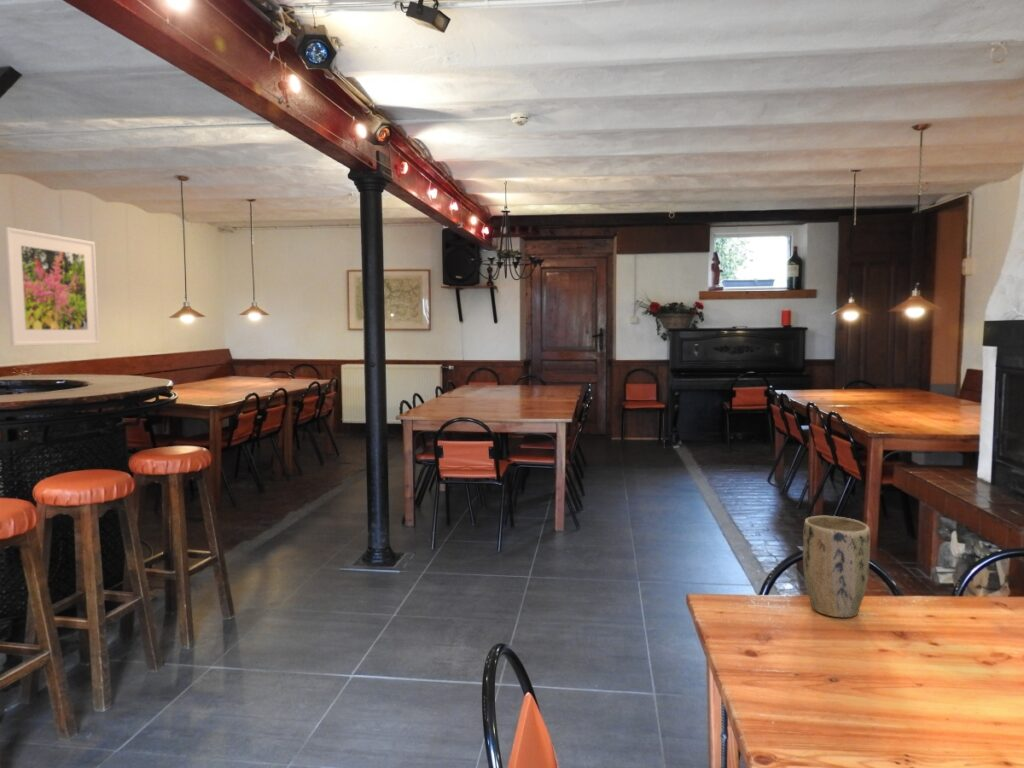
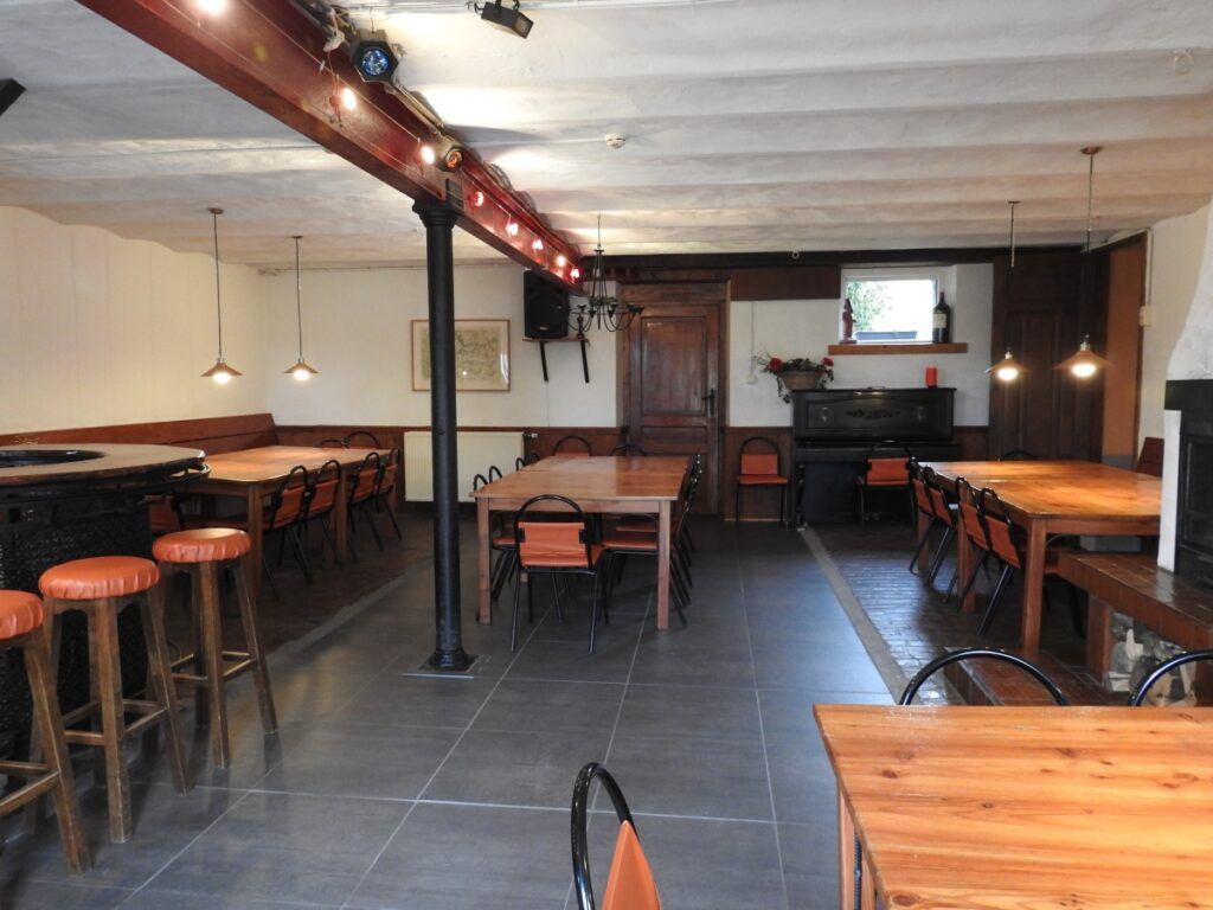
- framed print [3,226,100,347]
- plant pot [802,515,871,619]
